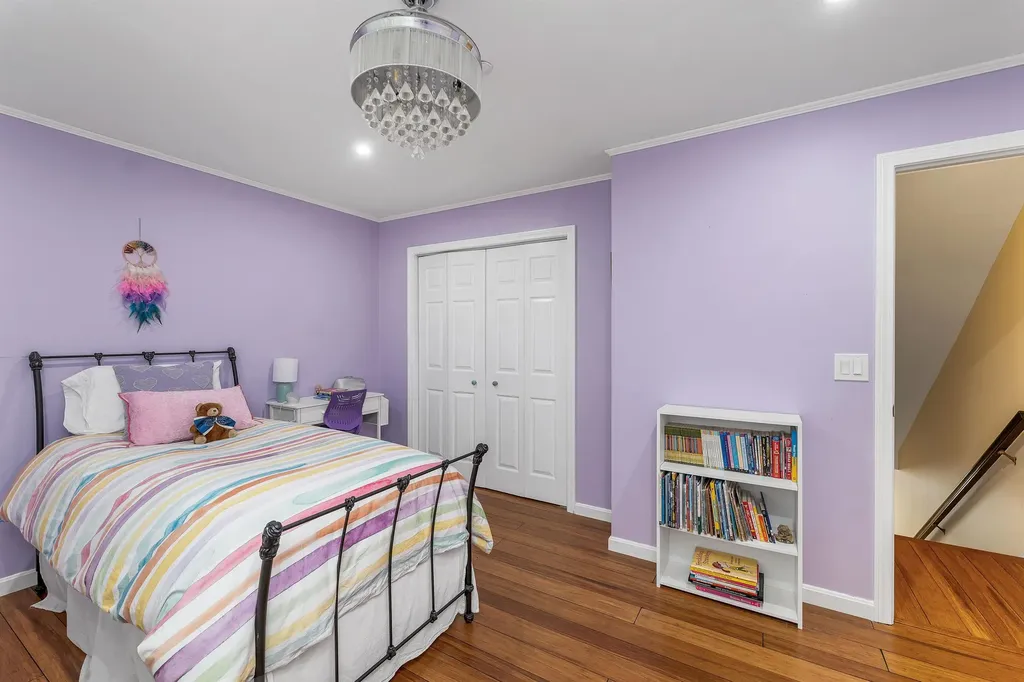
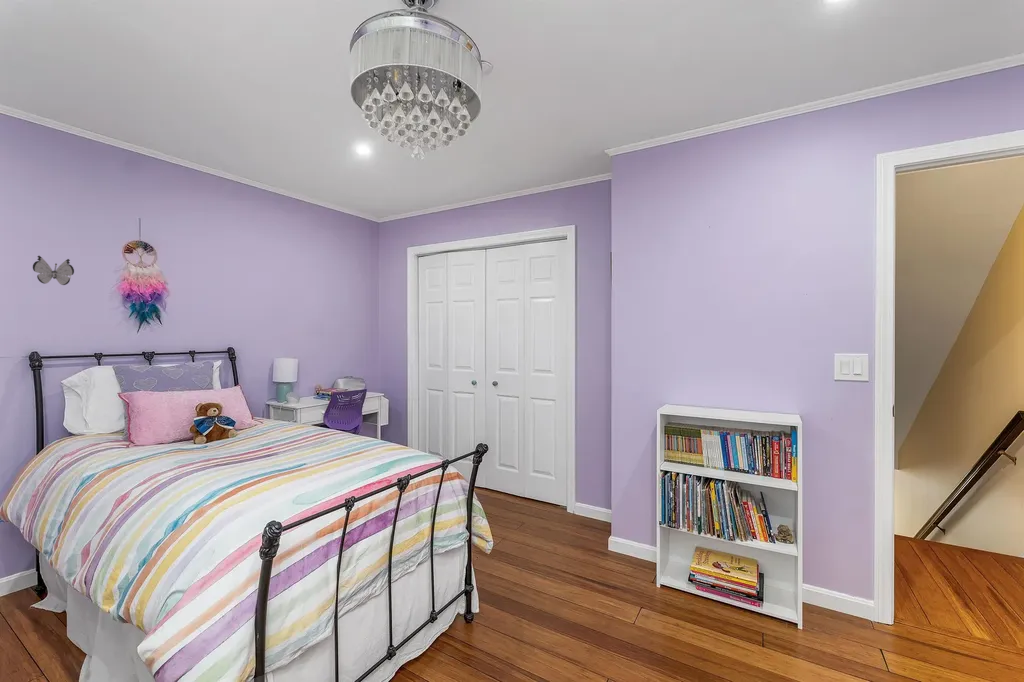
+ decorative butterfly [32,255,75,286]
